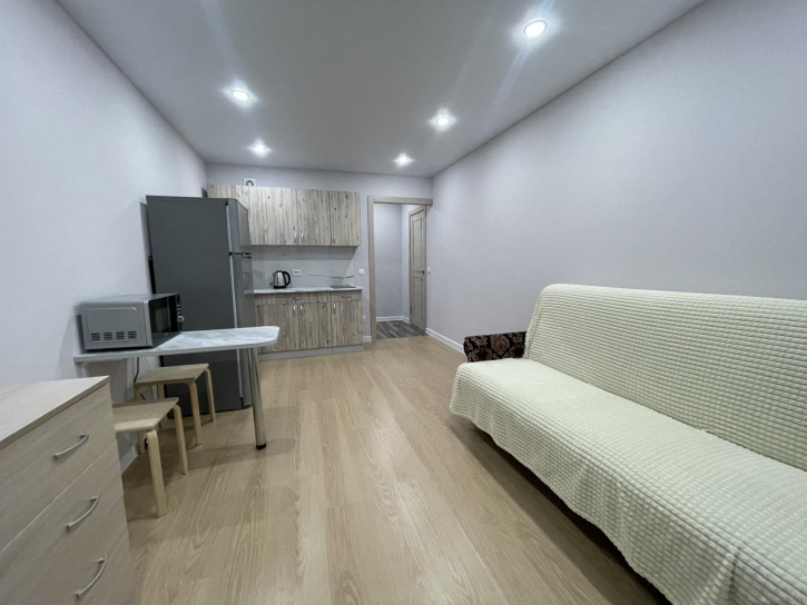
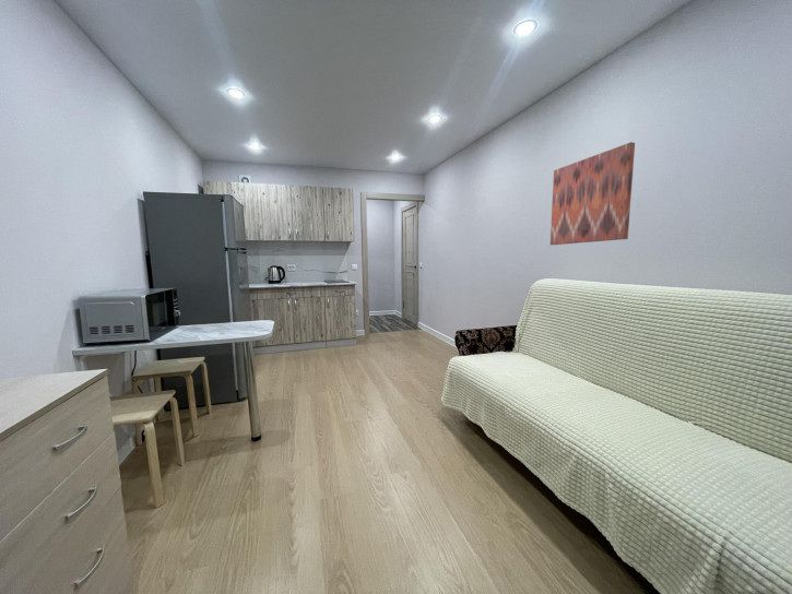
+ wall art [549,141,636,246]
